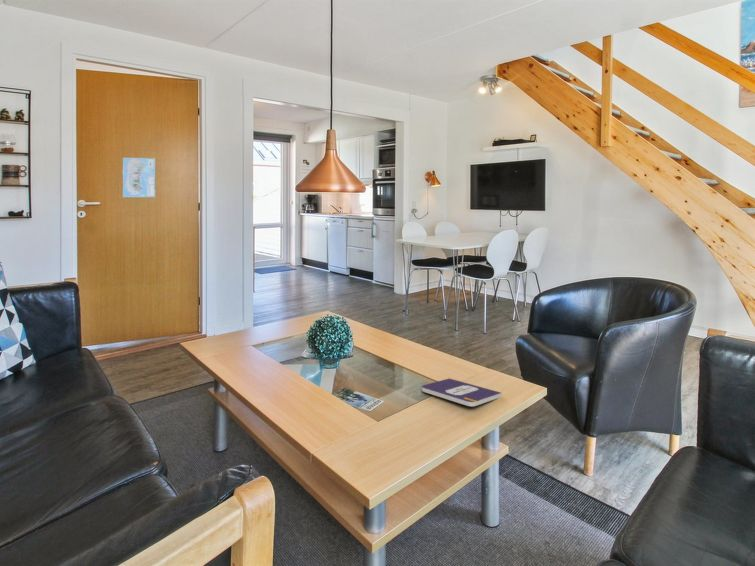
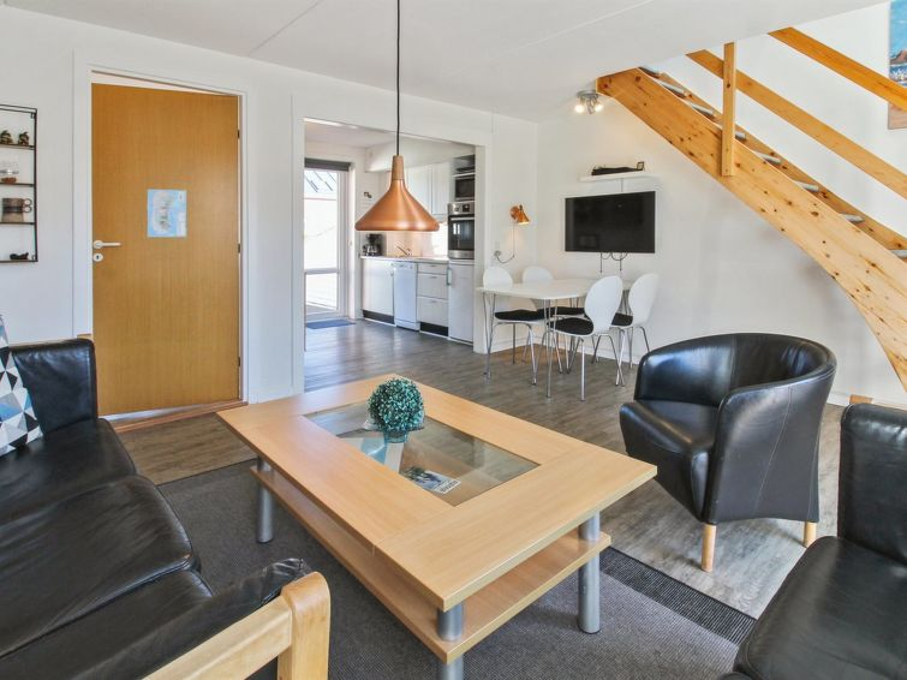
- book [421,377,503,408]
